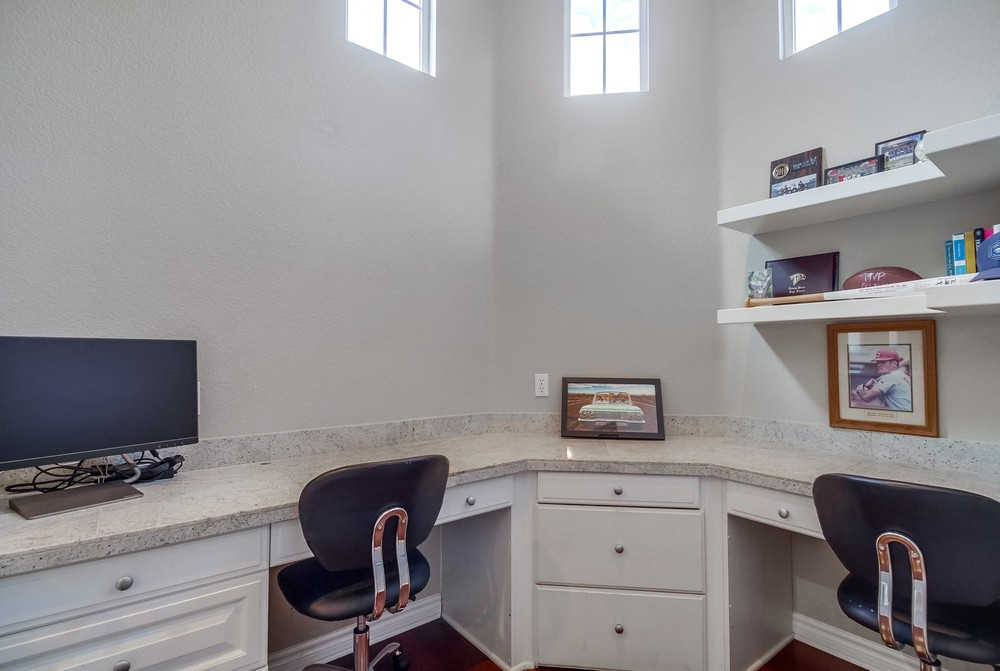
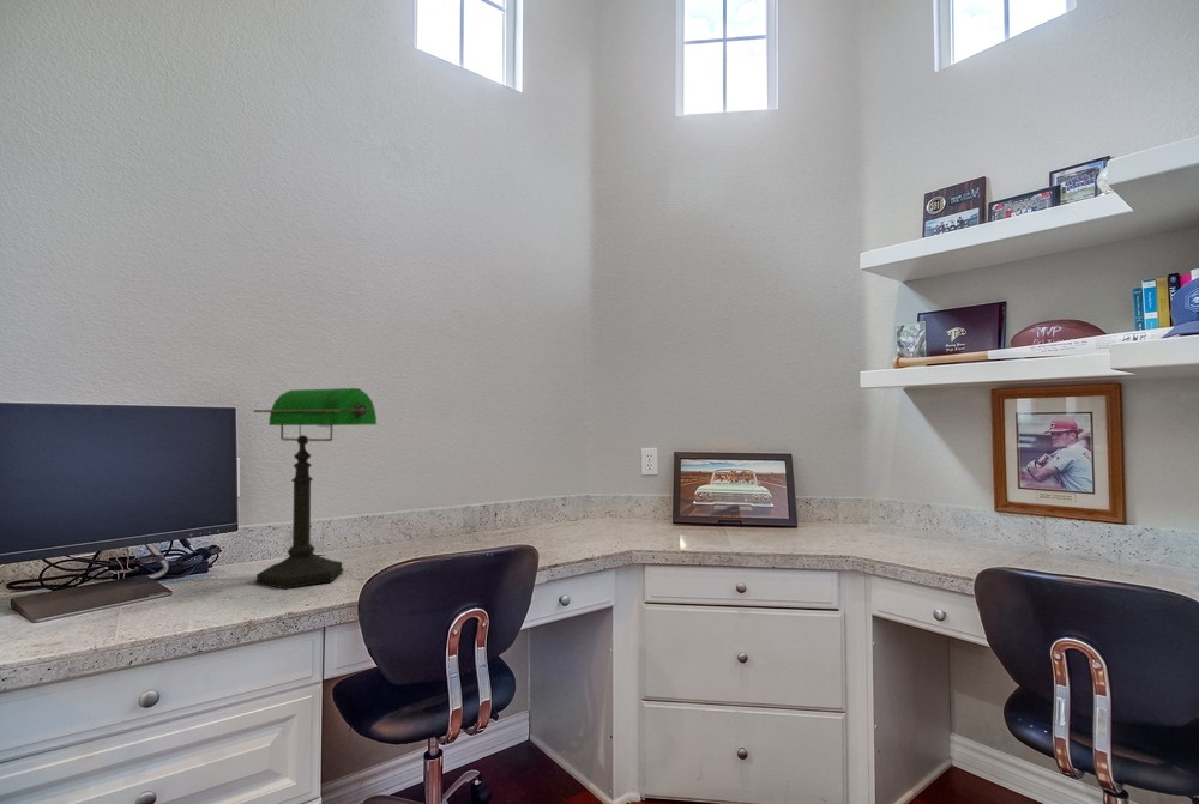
+ desk lamp [252,387,378,590]
